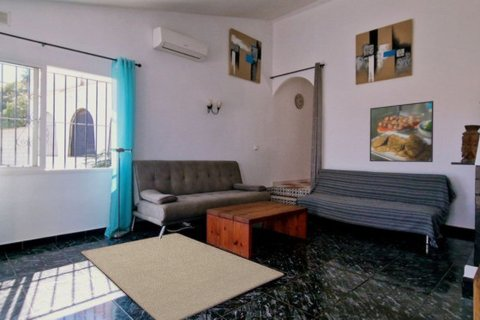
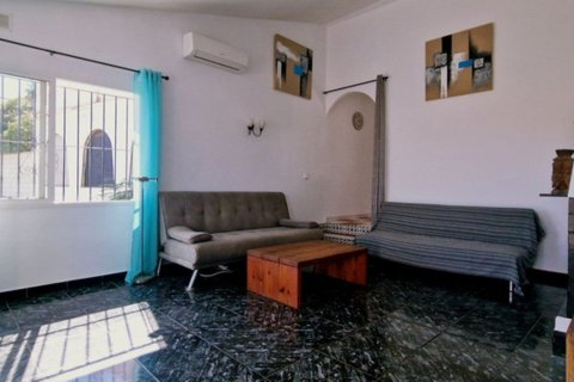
- rug [80,232,285,320]
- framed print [369,100,435,163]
